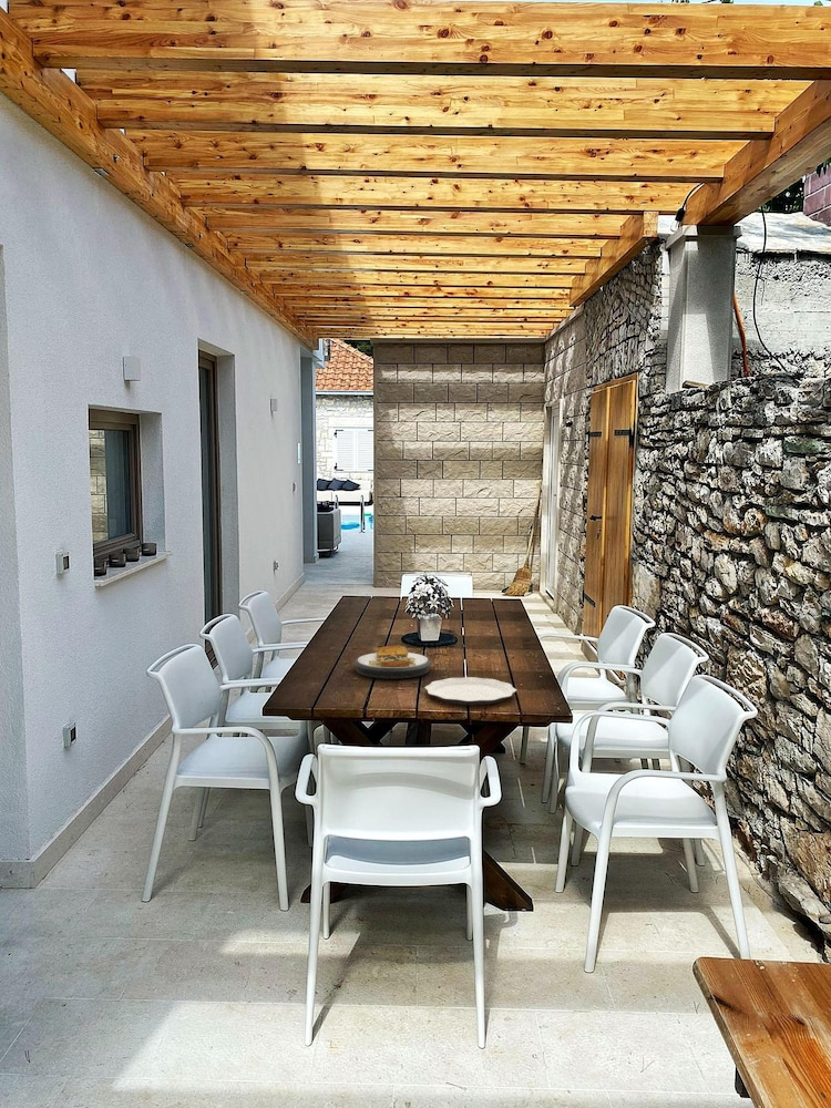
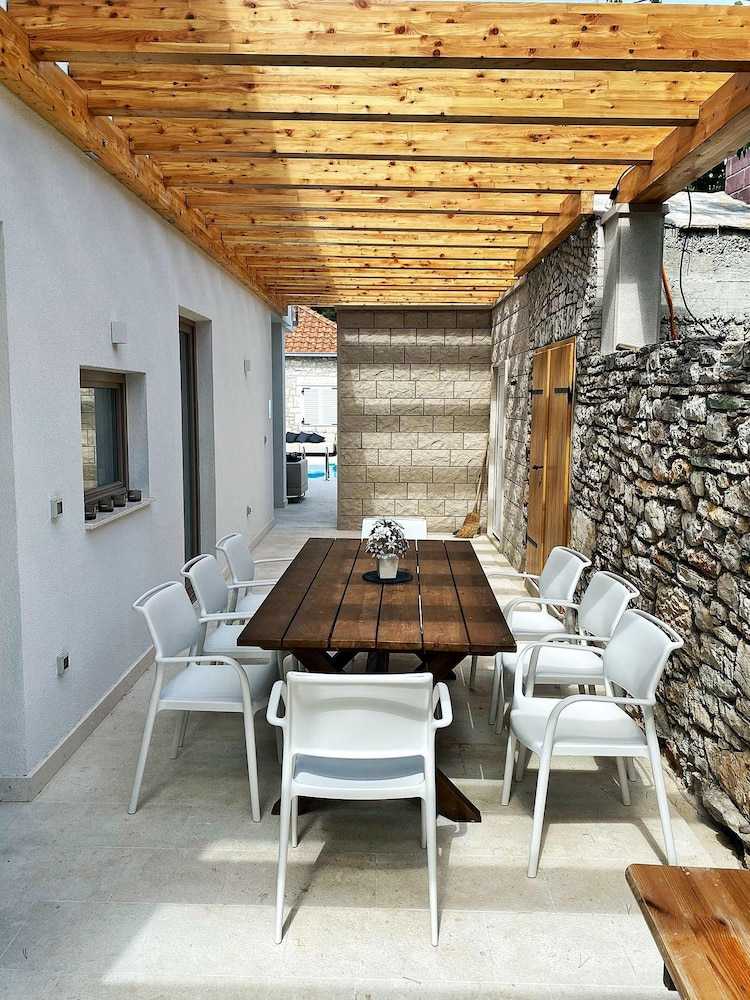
- plate [423,676,517,706]
- plate [353,644,432,679]
